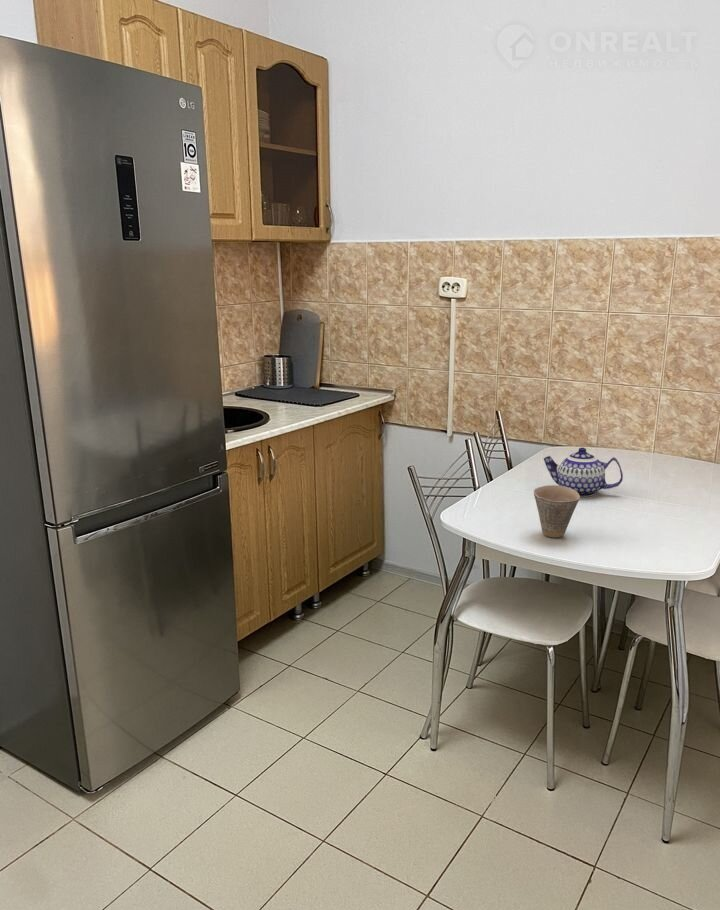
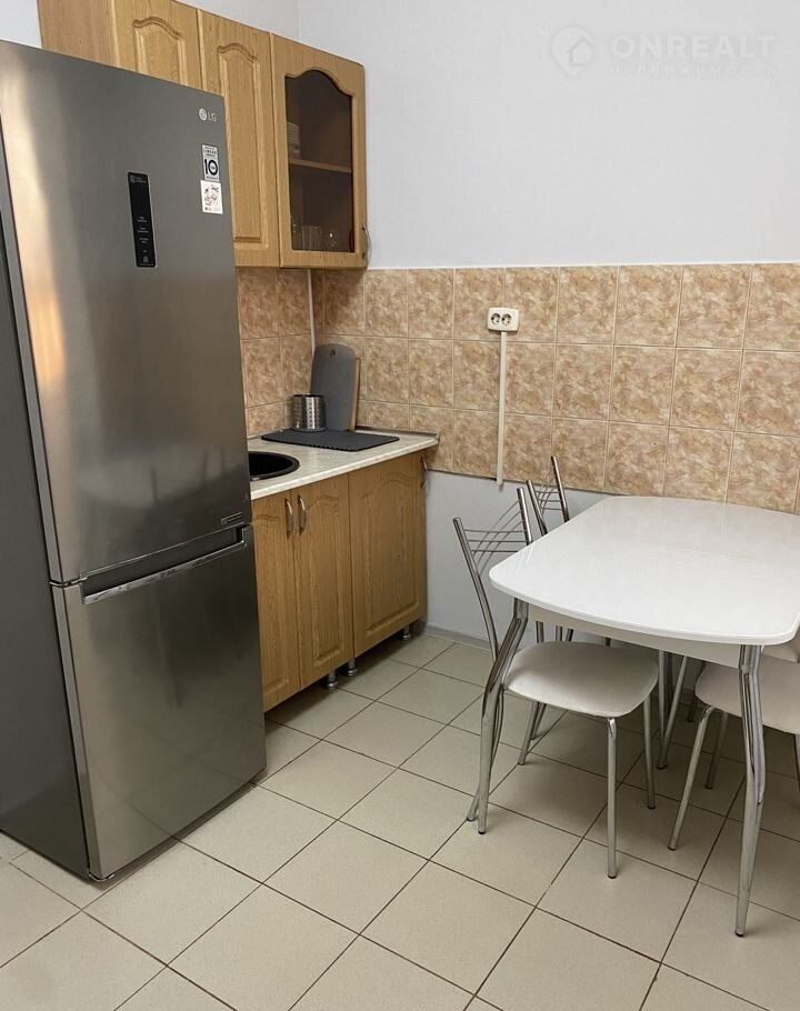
- cup [533,484,581,539]
- teapot [543,447,624,498]
